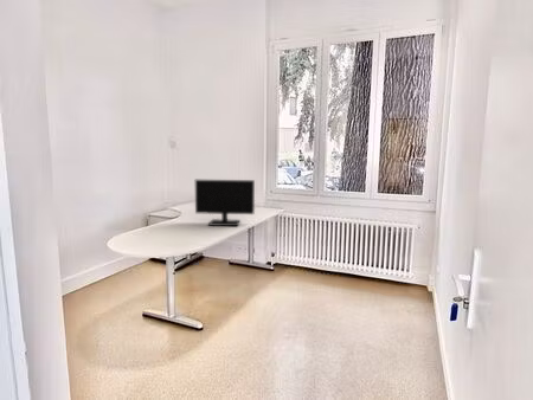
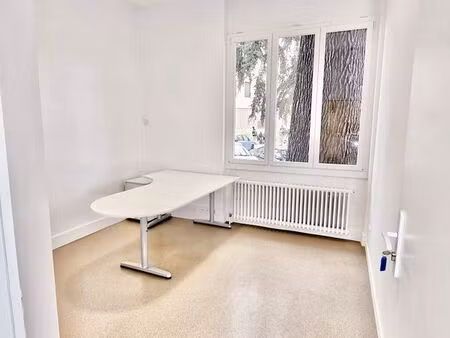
- computer monitor [194,179,256,227]
